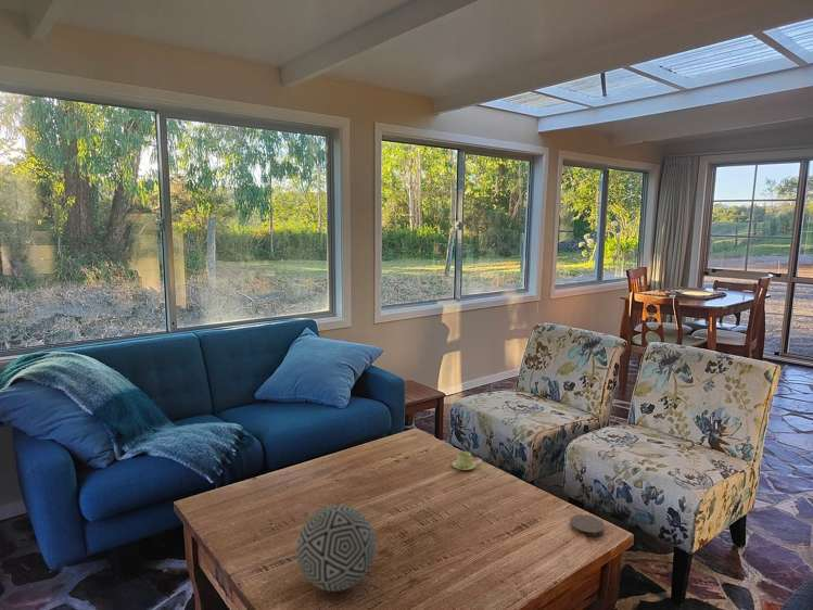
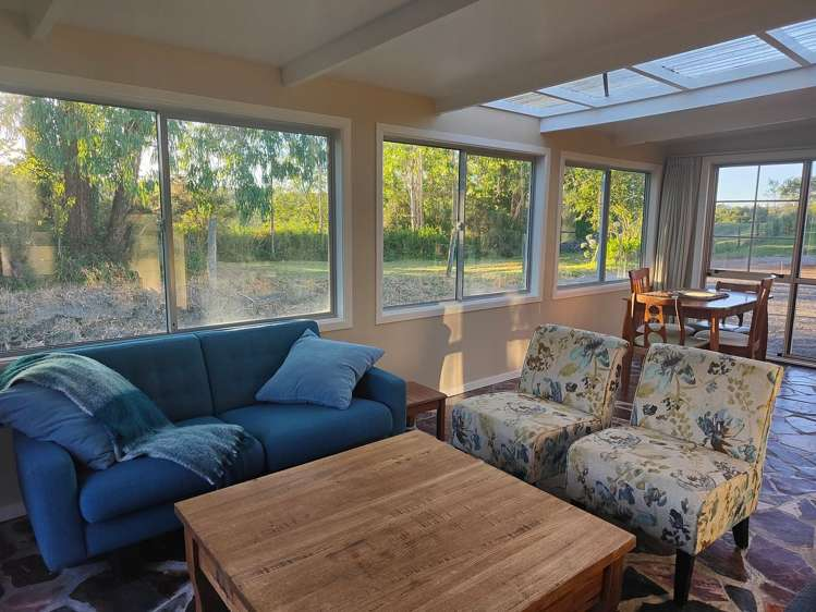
- decorative ball [295,504,377,593]
- coaster [569,513,605,537]
- chinaware [452,450,477,471]
